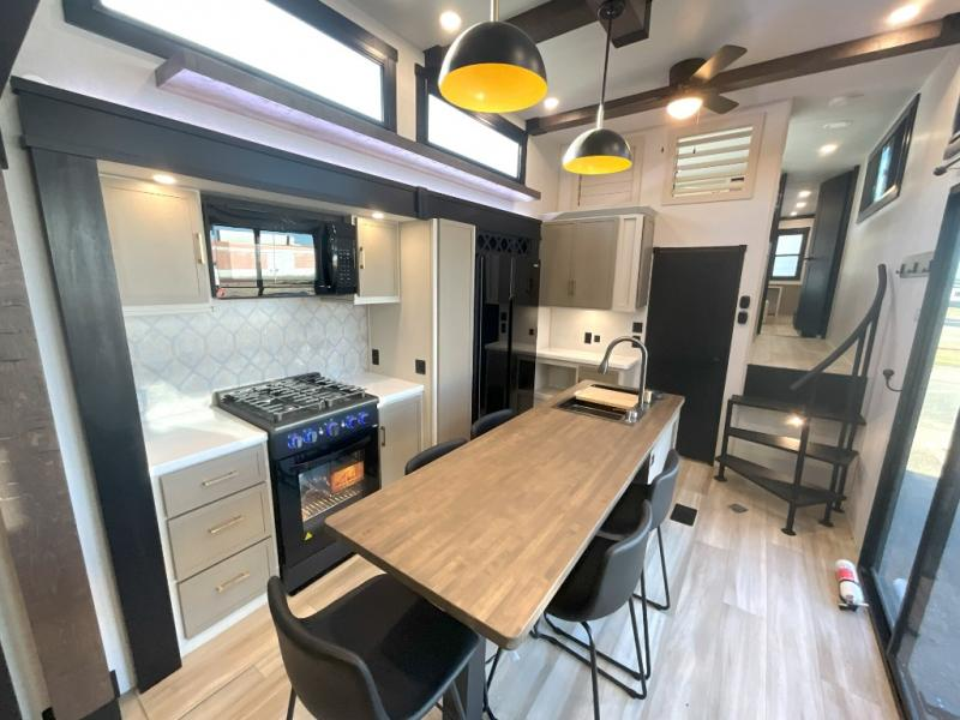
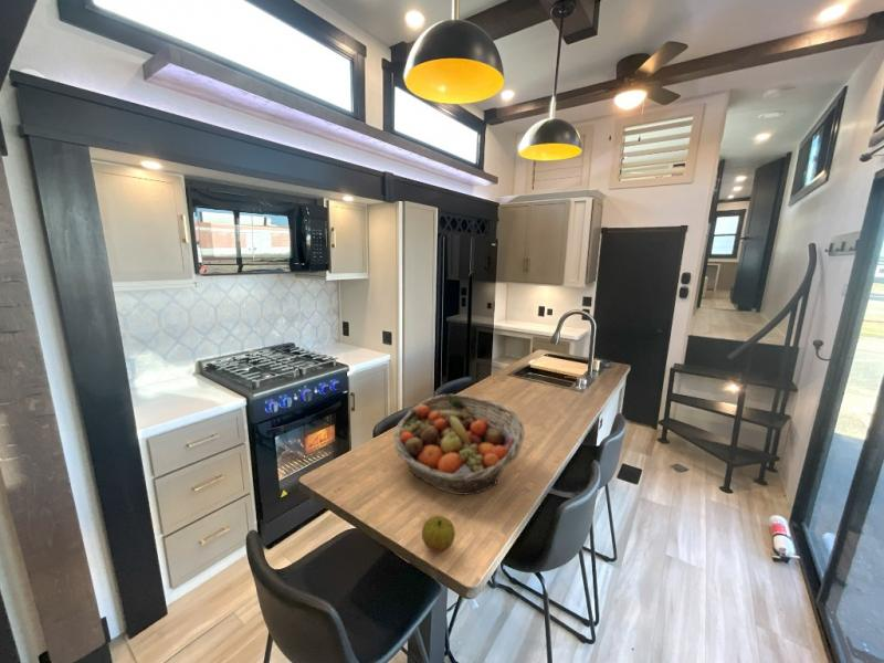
+ apple [421,515,456,554]
+ fruit basket [392,393,526,496]
